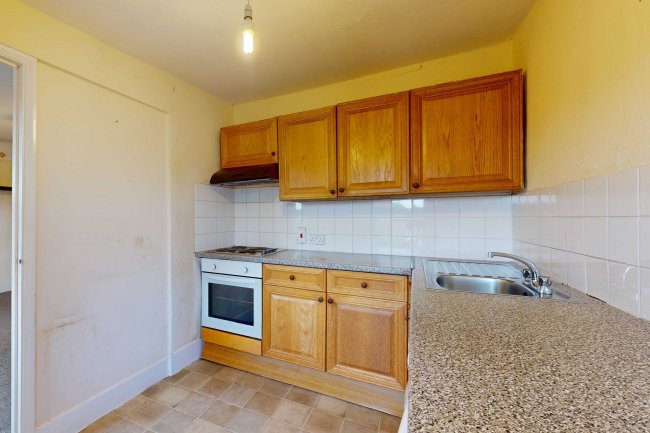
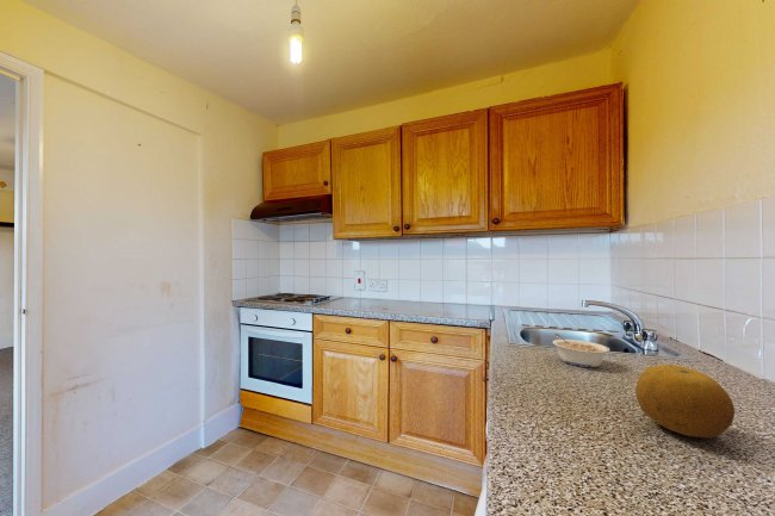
+ legume [552,332,610,368]
+ fruit [634,363,736,439]
